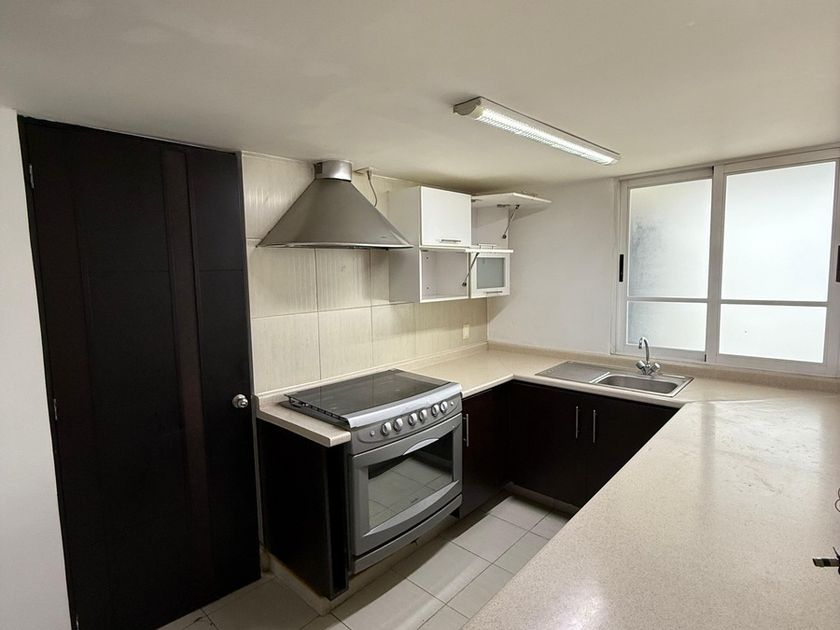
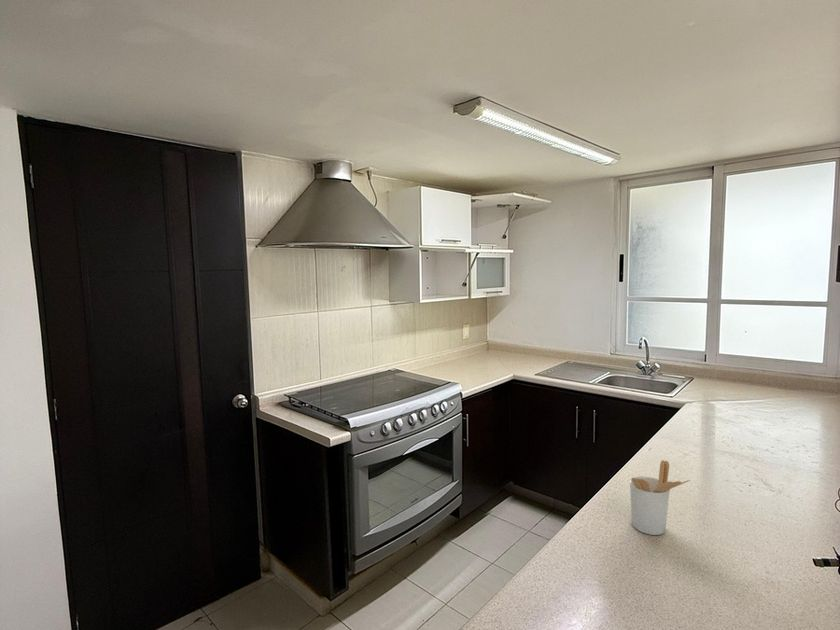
+ utensil holder [629,459,691,536]
